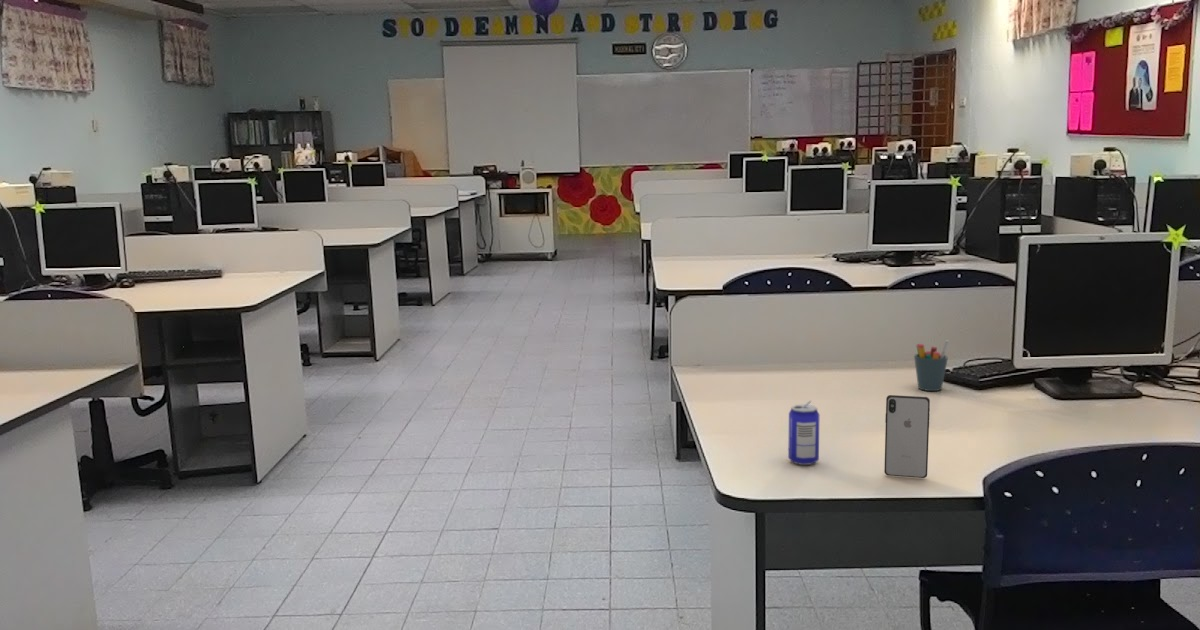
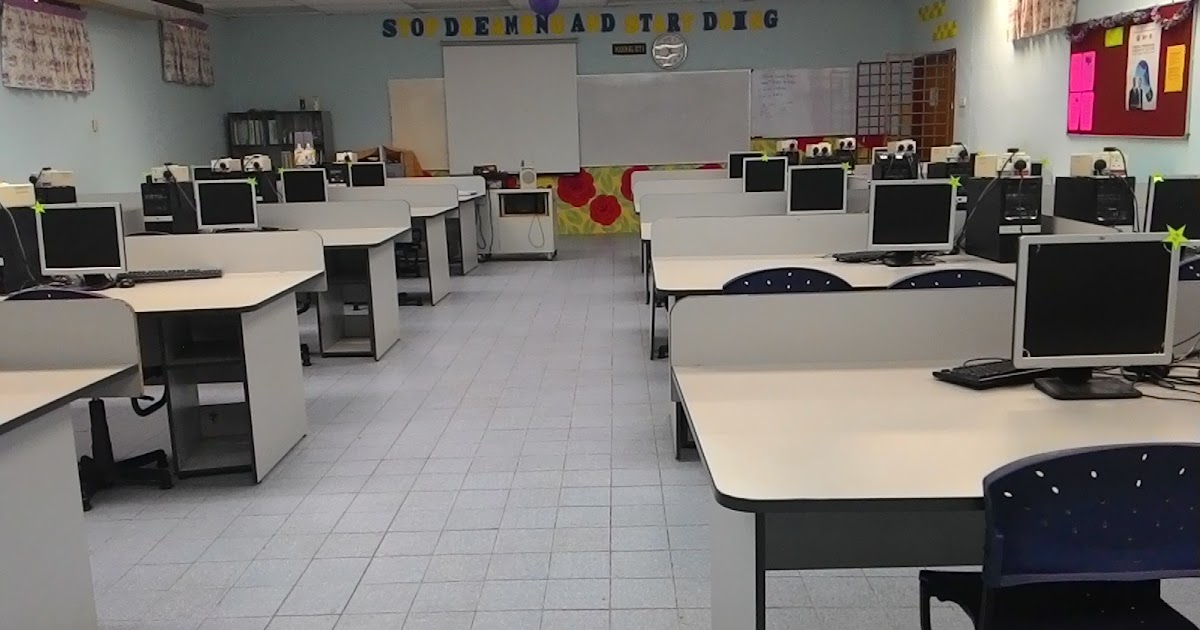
- smartphone [883,394,931,479]
- beer can [787,400,820,466]
- pen holder [913,339,950,392]
